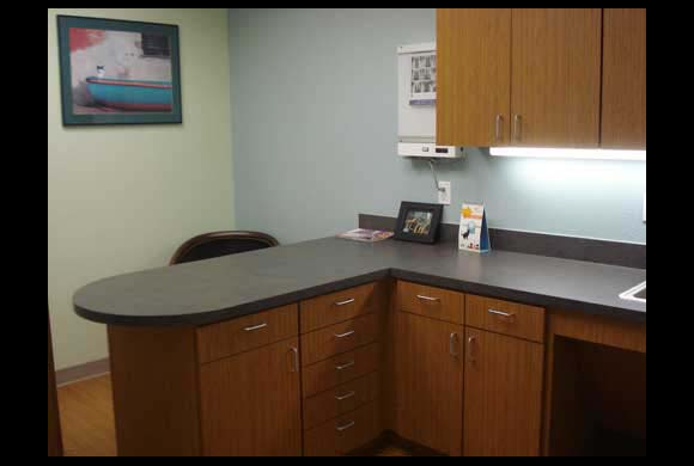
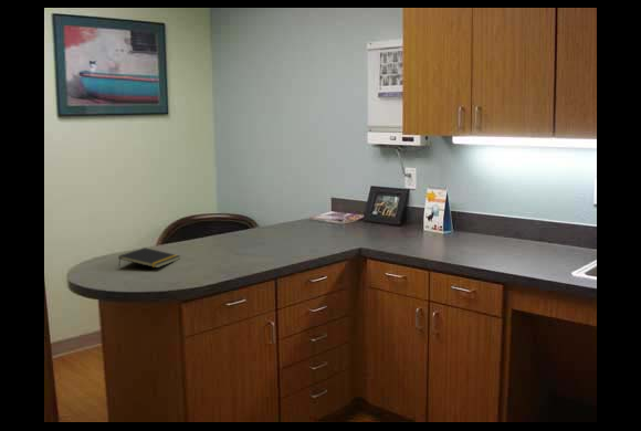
+ notepad [117,246,181,269]
